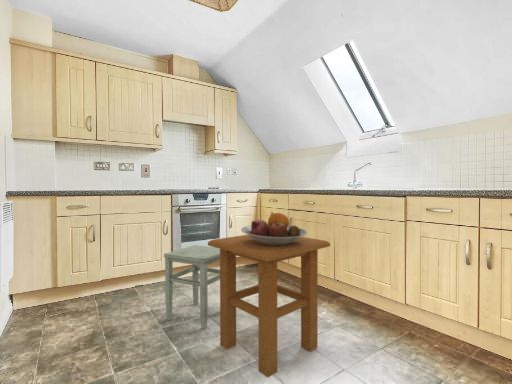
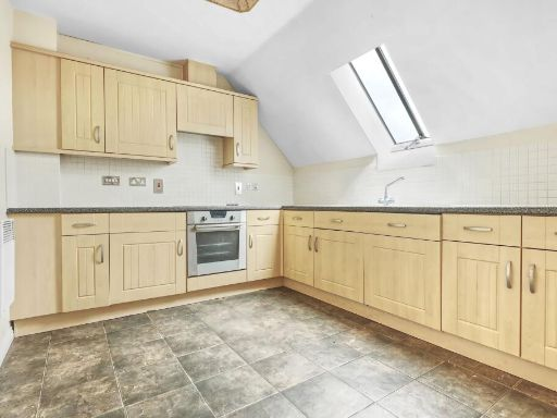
- stool [163,244,220,331]
- side table [207,234,331,378]
- fruit bowl [240,211,308,245]
